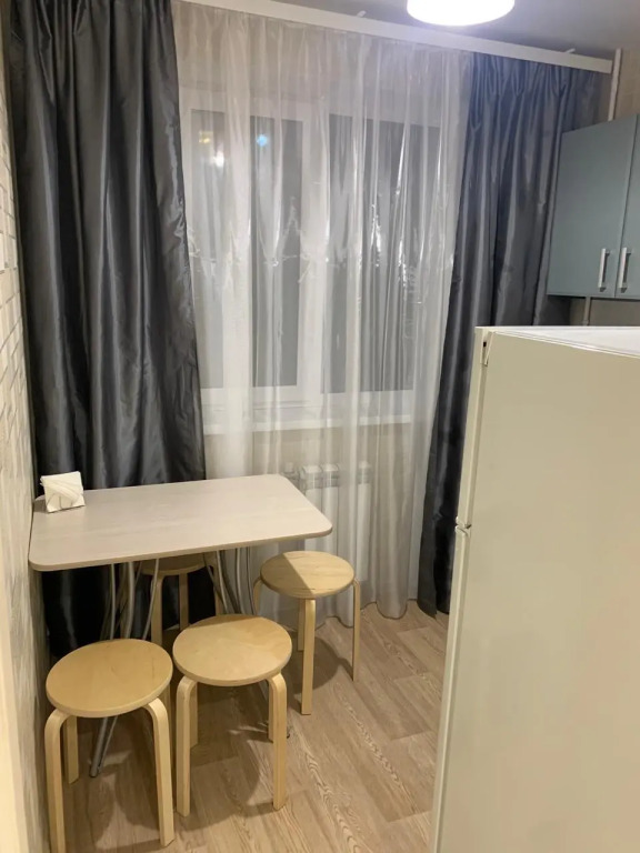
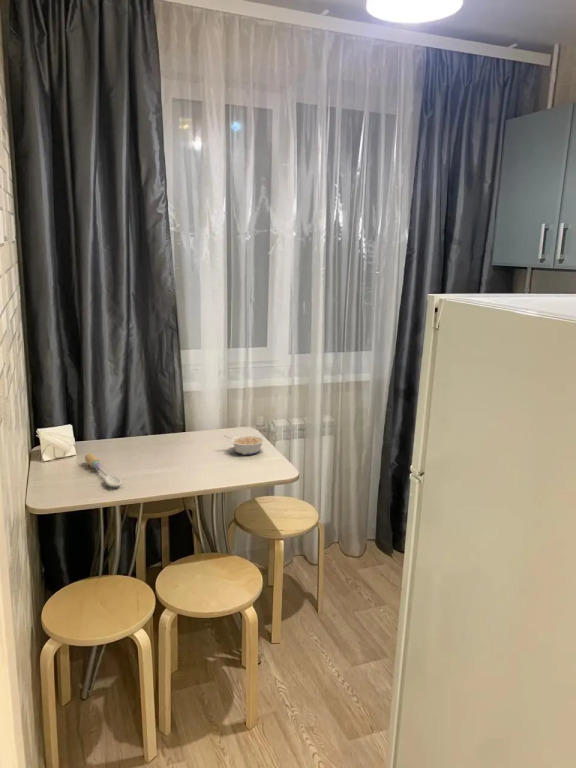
+ spoon [84,452,123,488]
+ legume [223,433,266,456]
